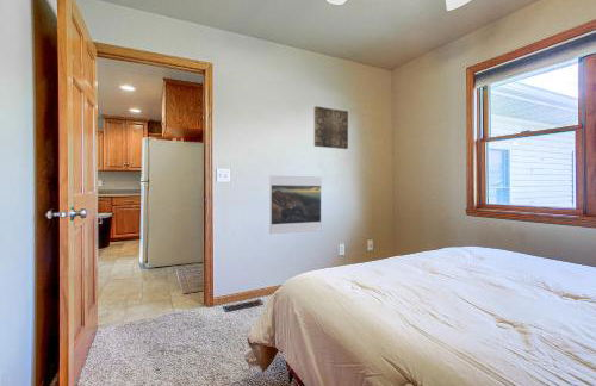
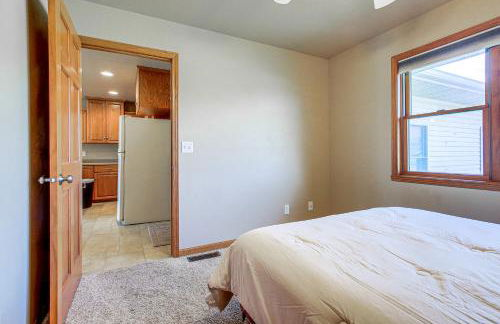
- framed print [268,174,322,235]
- wall art [313,105,349,150]
